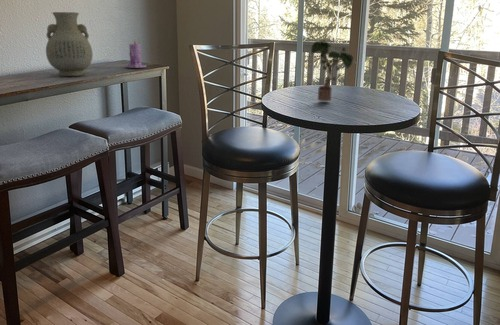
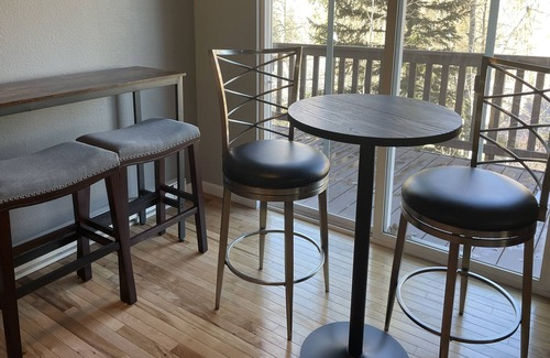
- potted plant [309,36,356,102]
- candle [125,41,147,69]
- vase [45,11,94,77]
